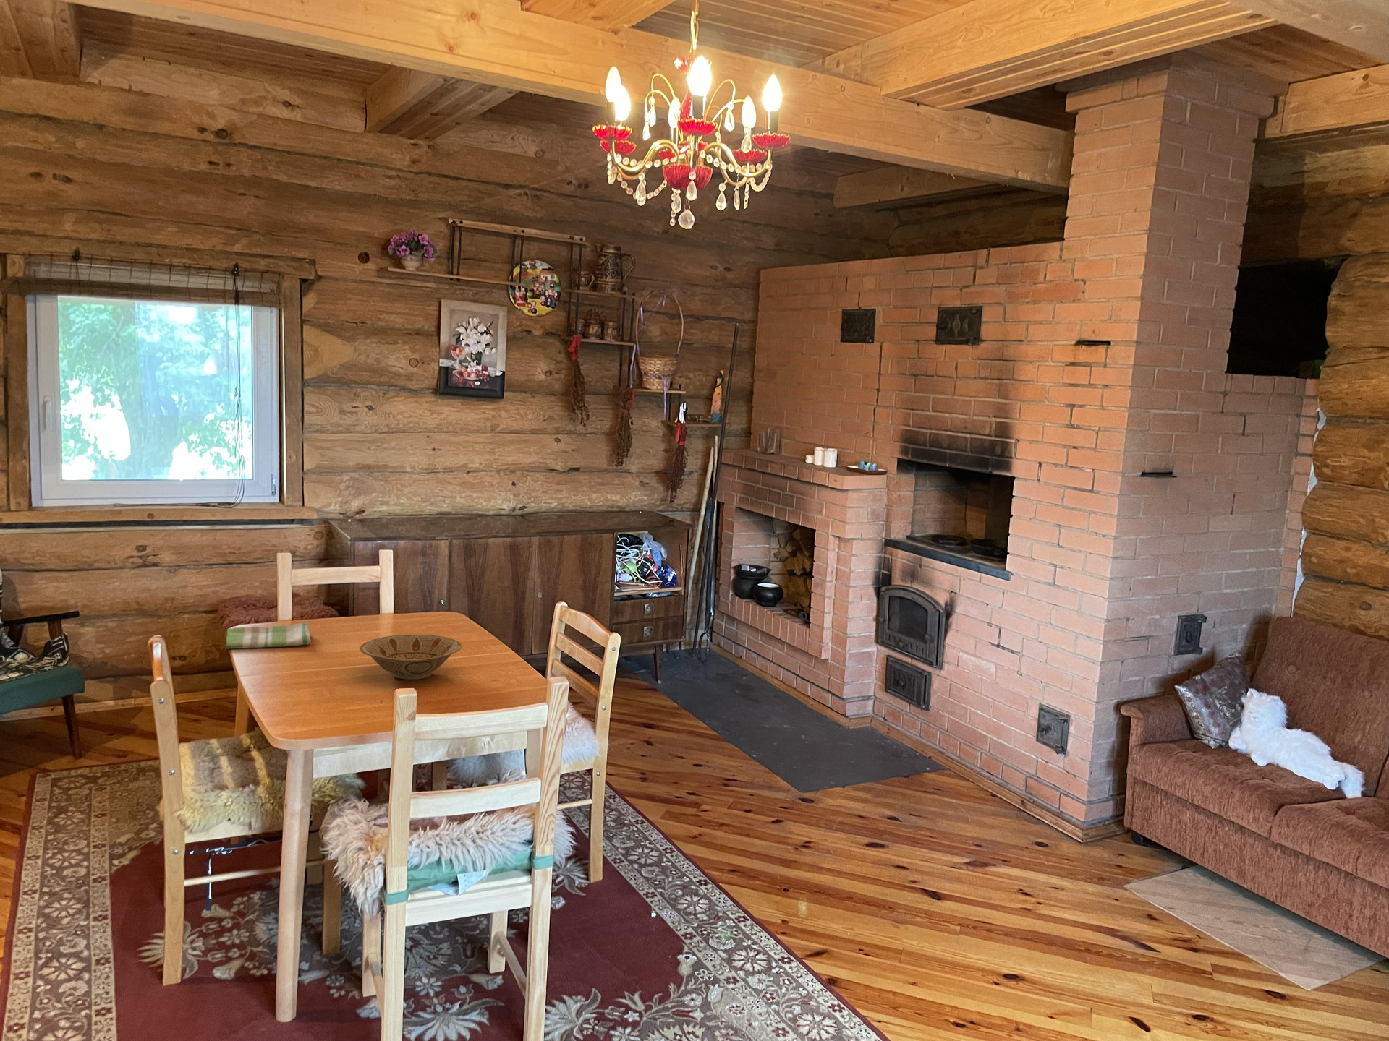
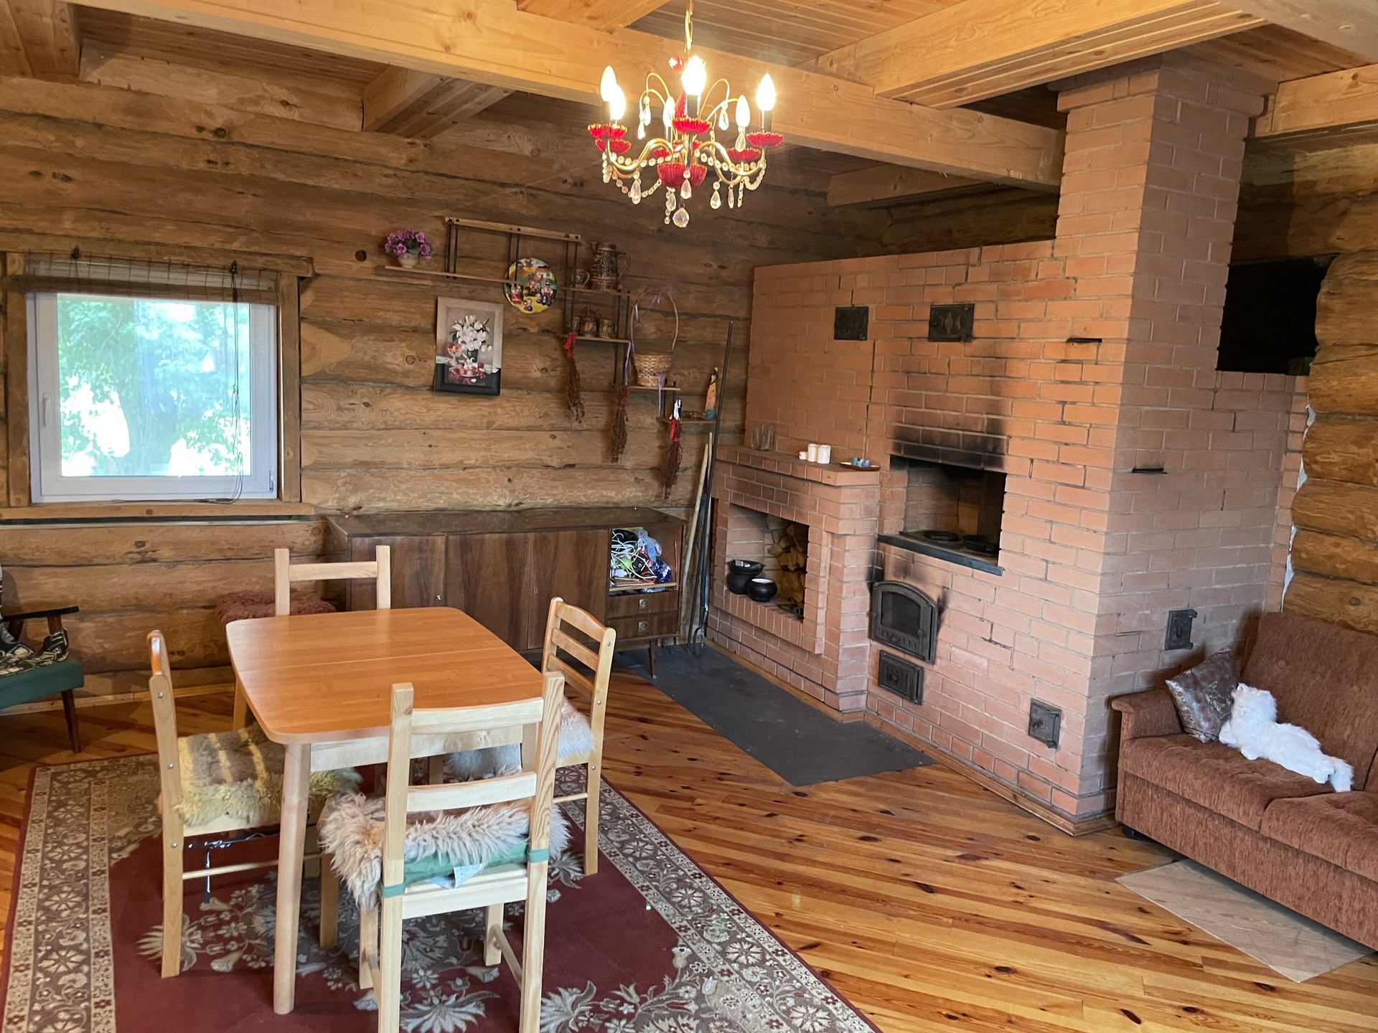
- bowl [359,634,463,680]
- dish towel [224,621,312,650]
